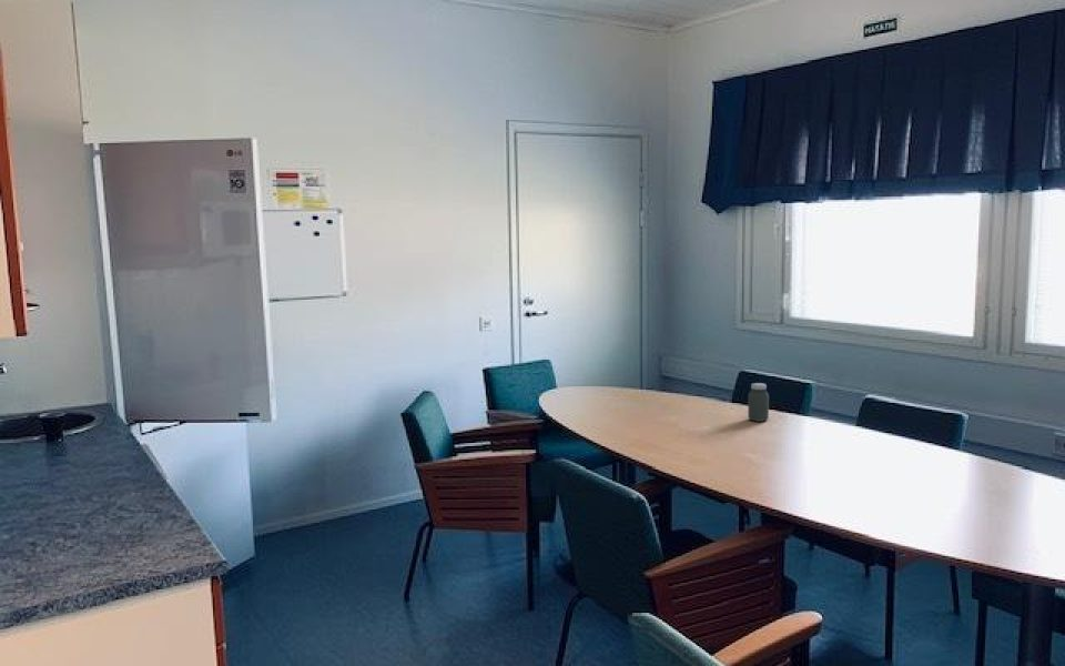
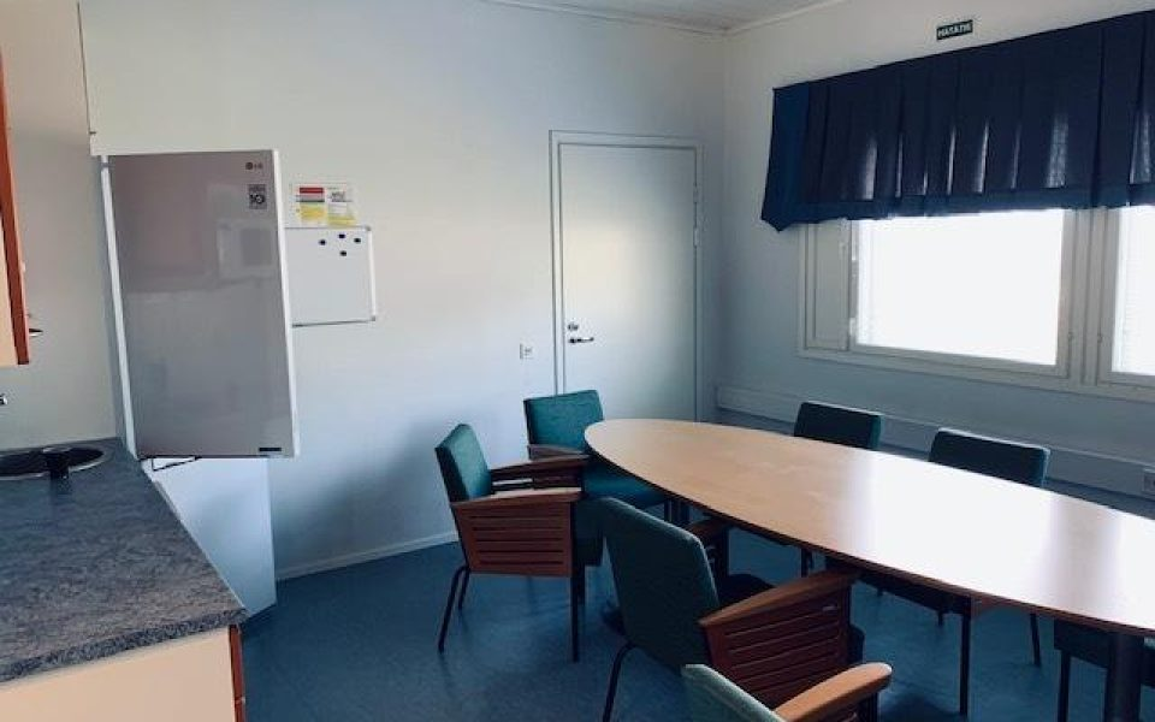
- jar [747,382,770,423]
